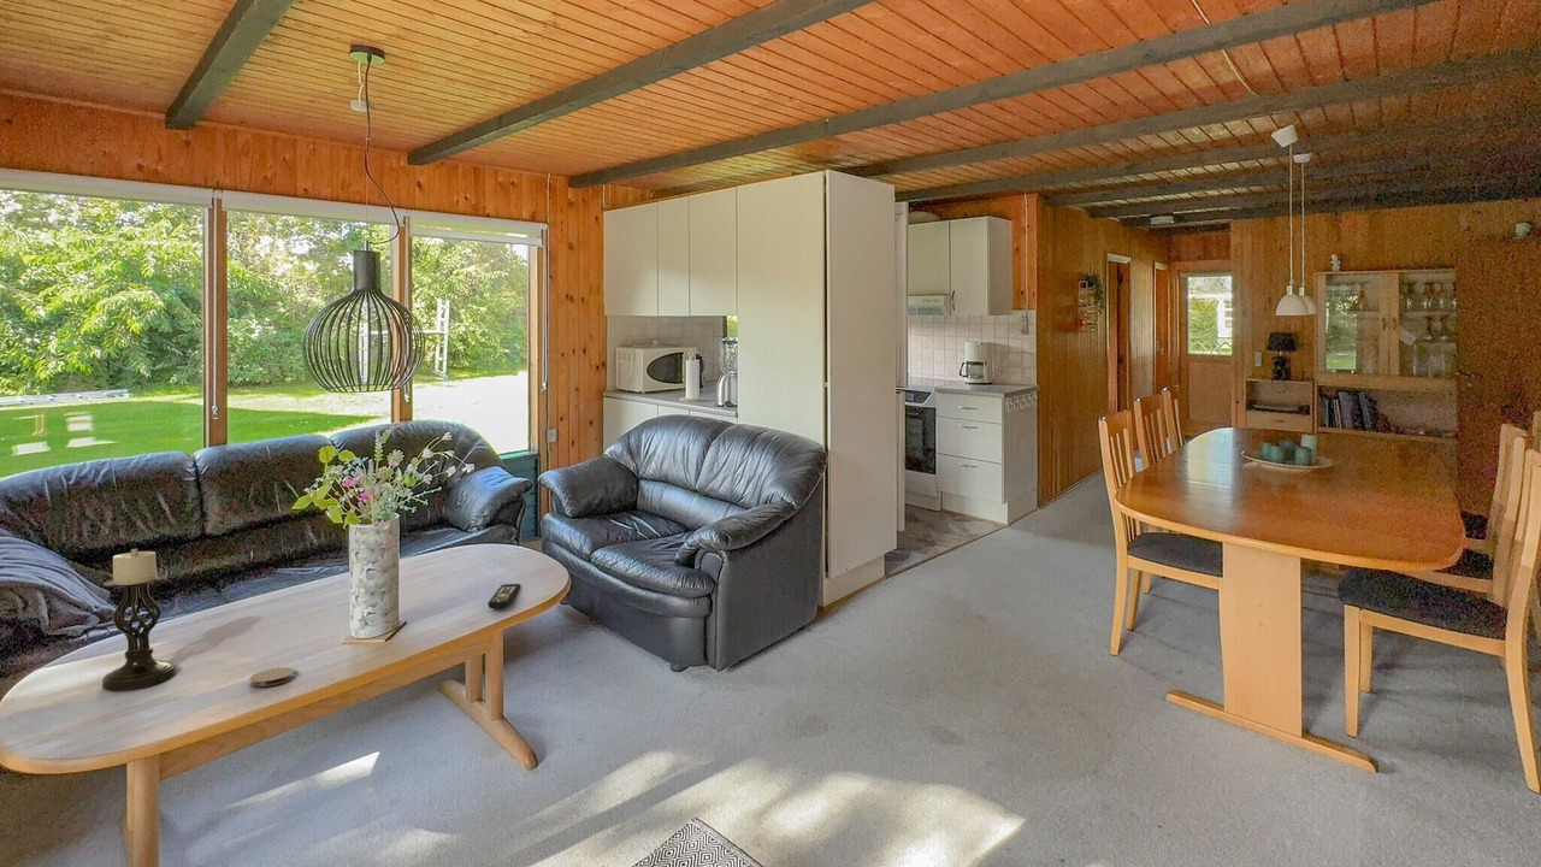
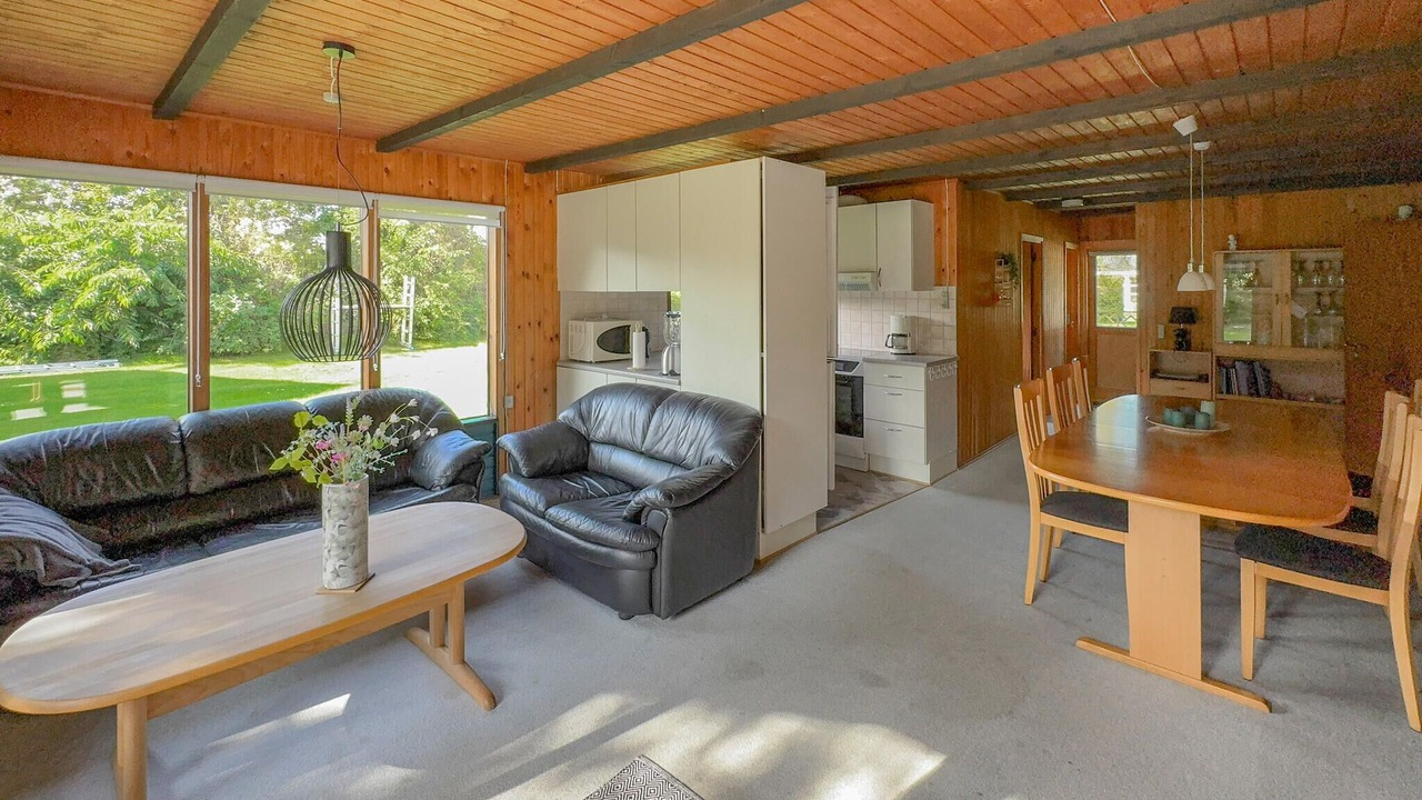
- remote control [486,583,521,611]
- candle holder [101,548,178,691]
- coaster [249,666,296,688]
